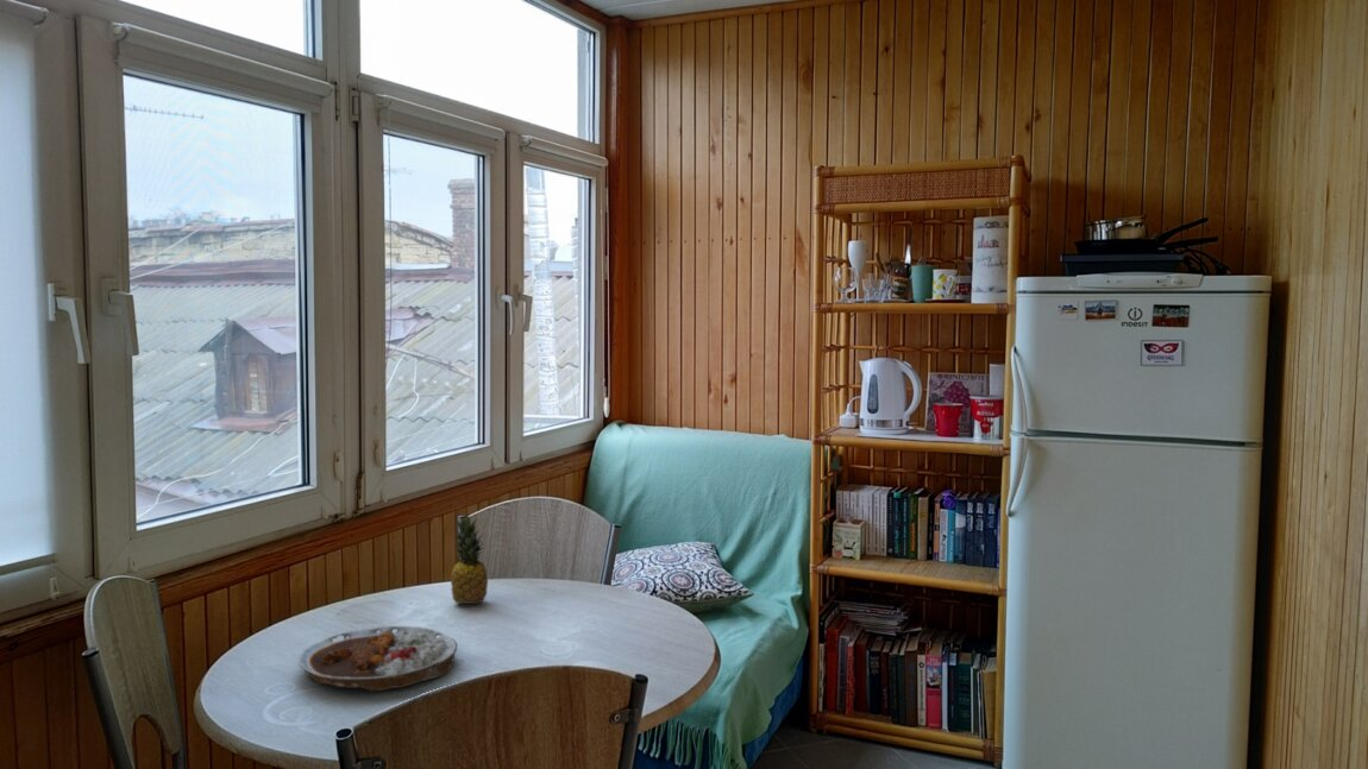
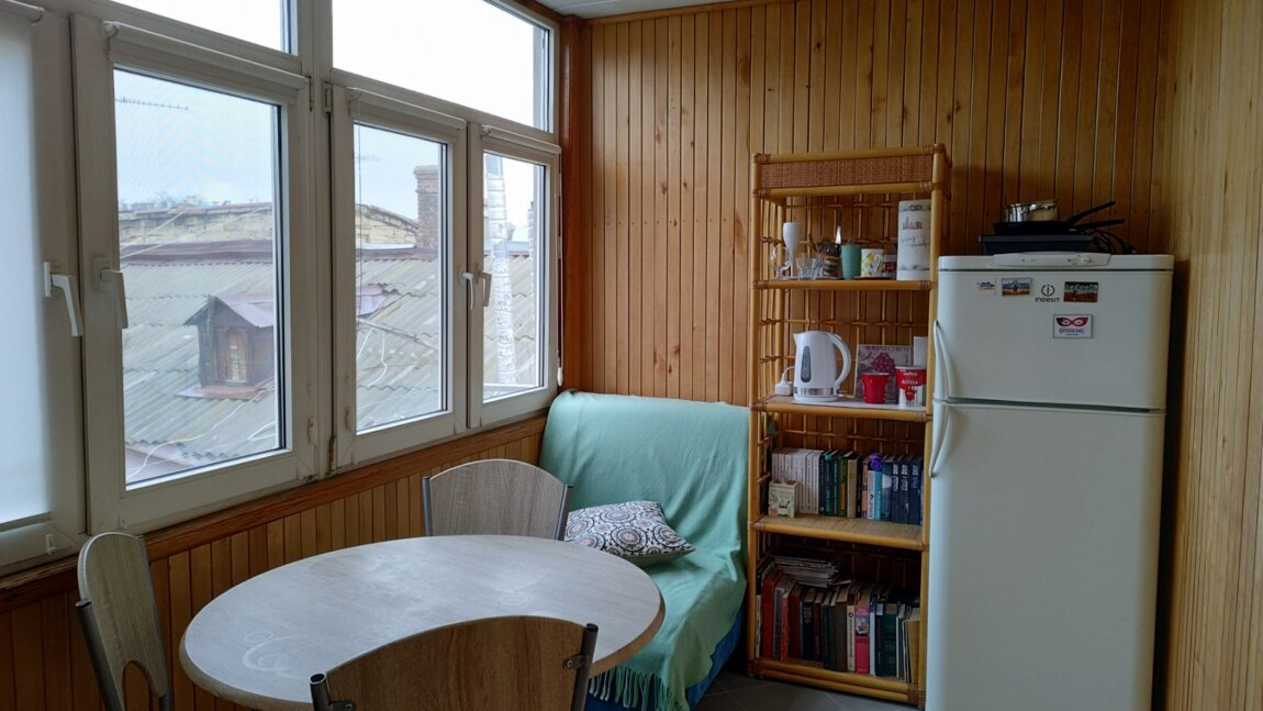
- plate [297,625,458,692]
- fruit [450,513,489,605]
